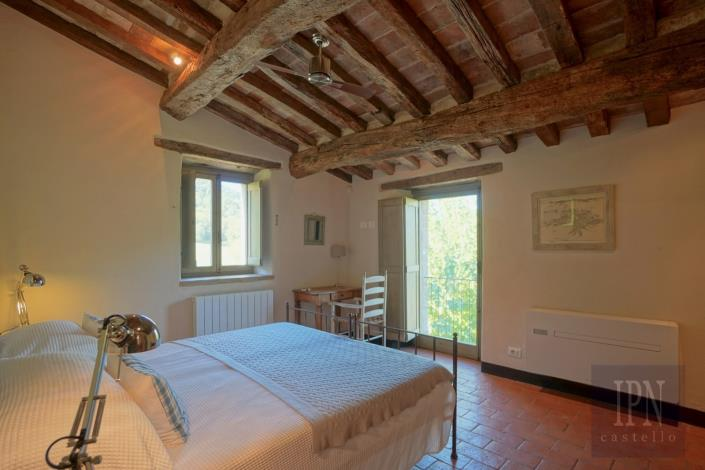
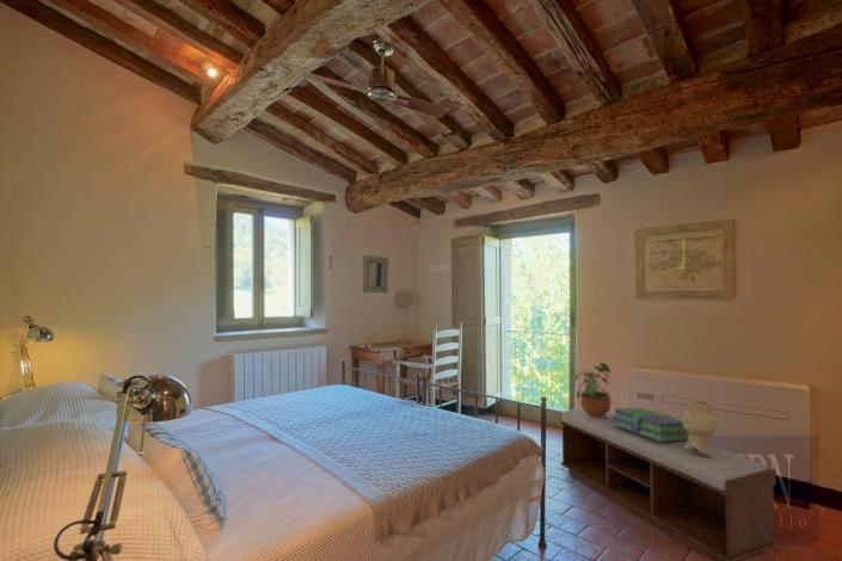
+ decorative vase [681,399,719,458]
+ potted plant [573,362,613,418]
+ stack of books [611,407,689,442]
+ bench [559,407,779,561]
